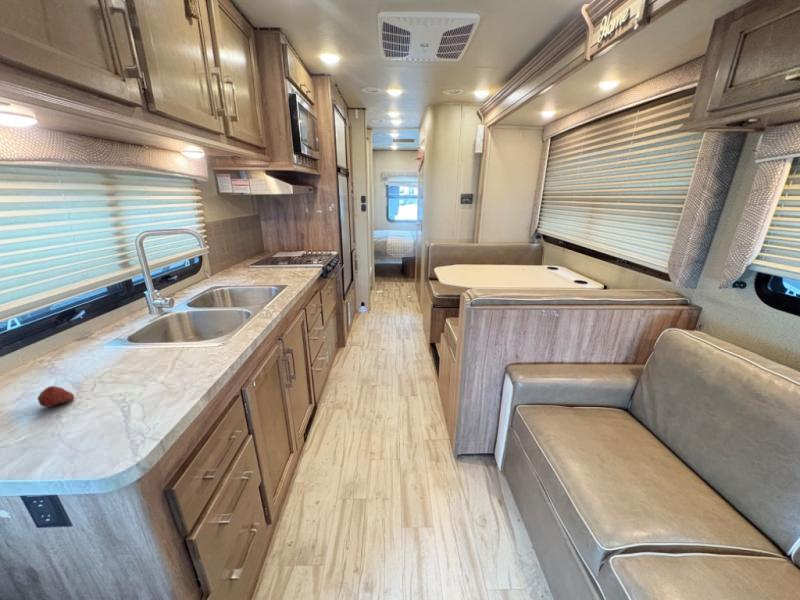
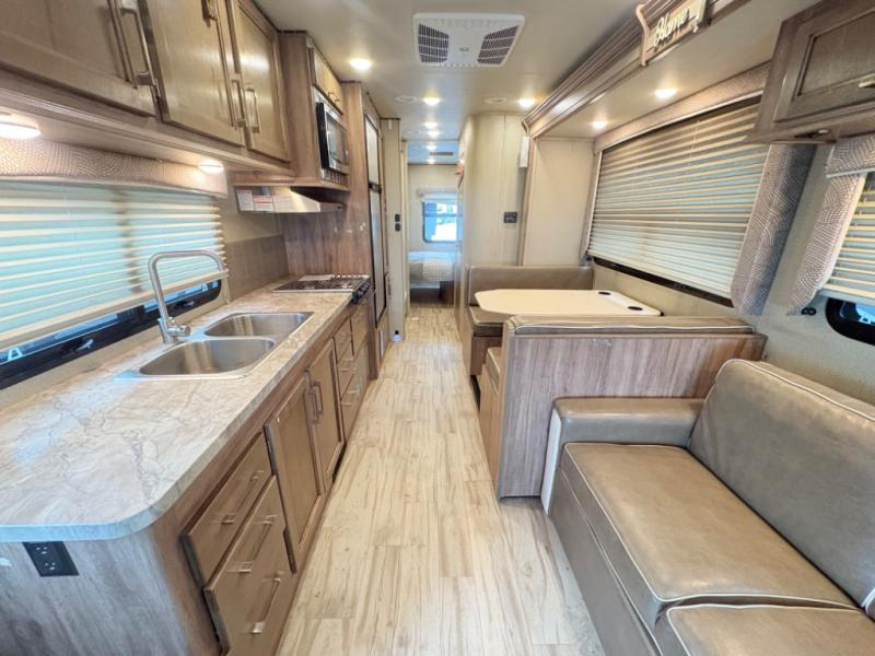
- fruit [37,385,75,408]
